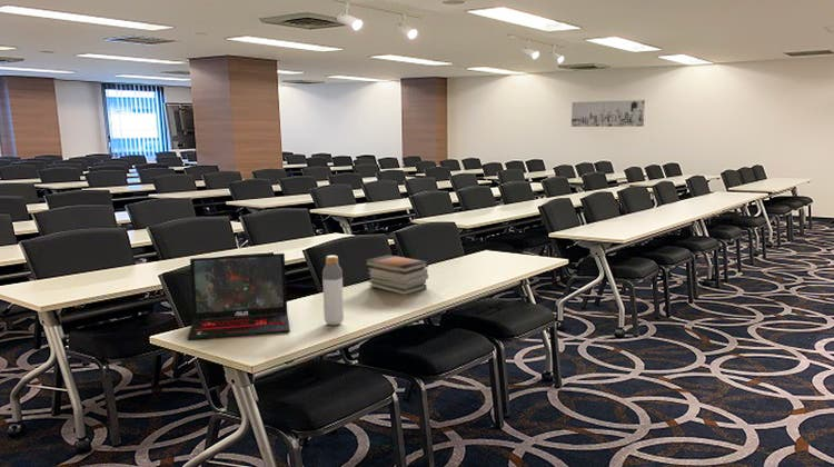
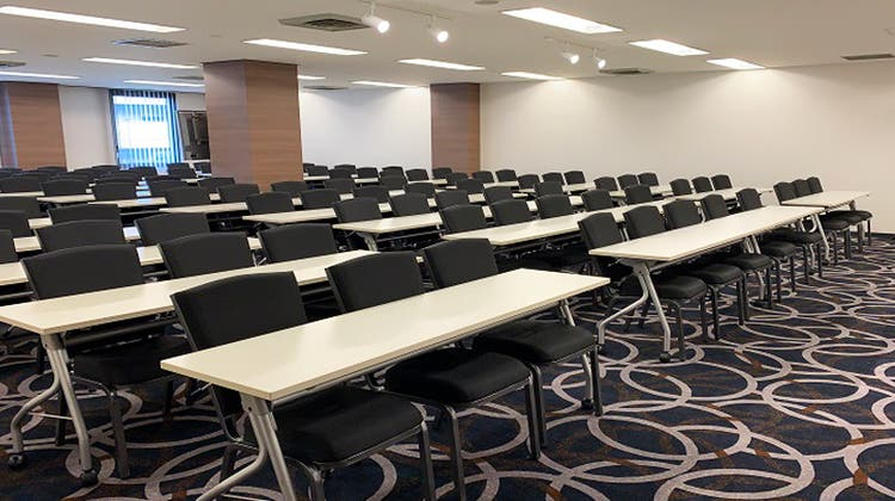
- bottle [321,255,345,326]
- wall art [570,99,646,128]
- laptop [186,252,291,341]
- book stack [364,254,429,296]
